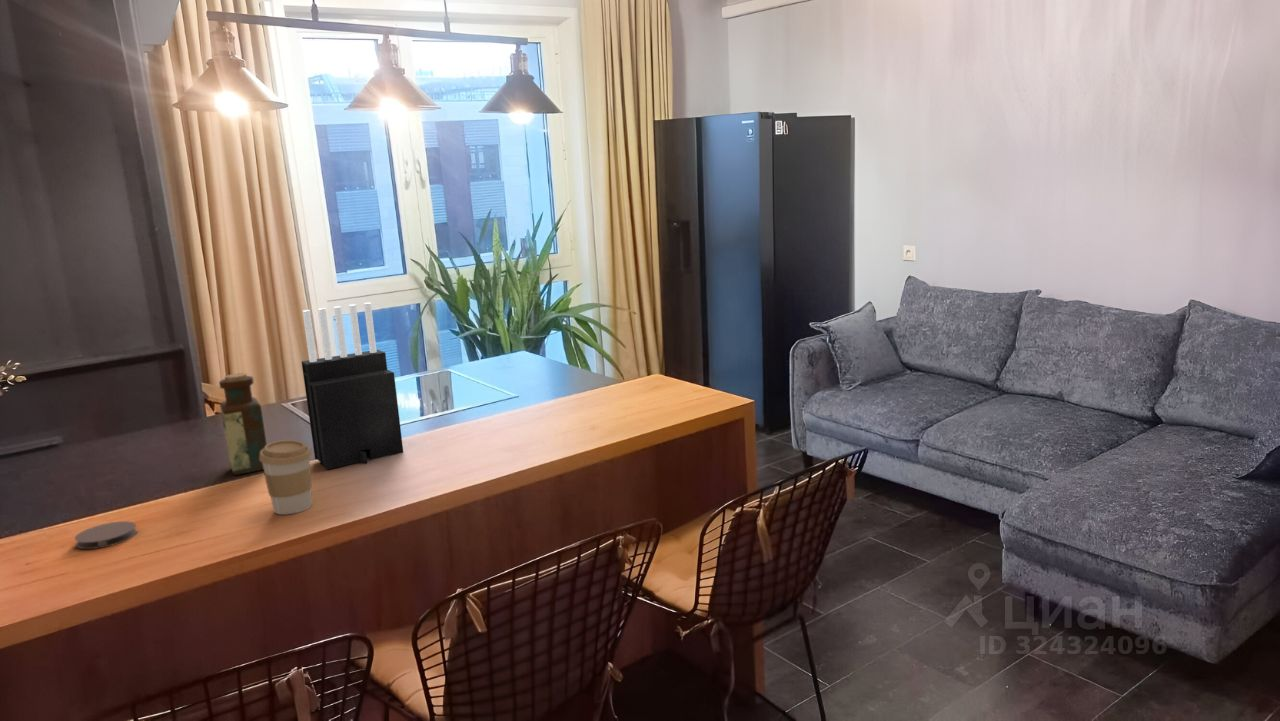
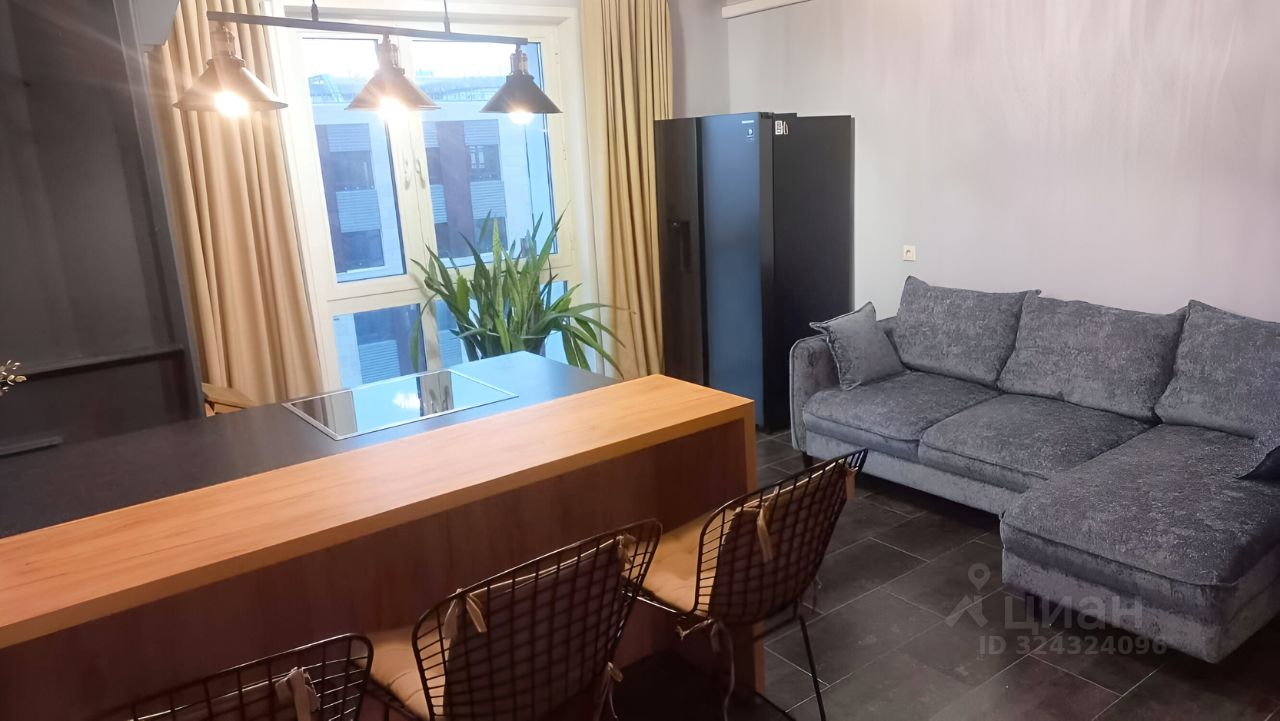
- coffee cup [259,439,313,516]
- bottle [218,372,268,476]
- coaster [74,520,138,550]
- knife block [301,301,404,470]
